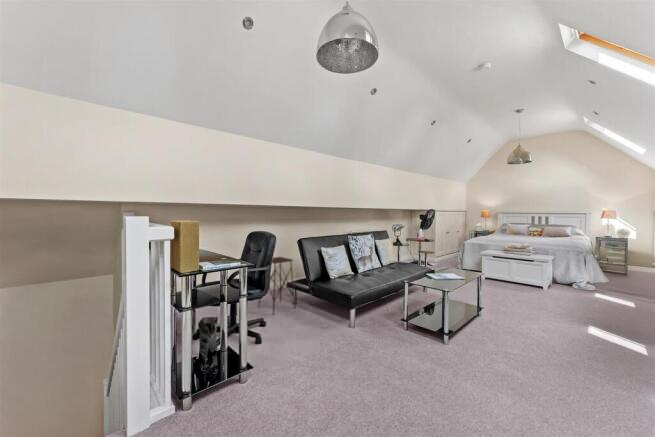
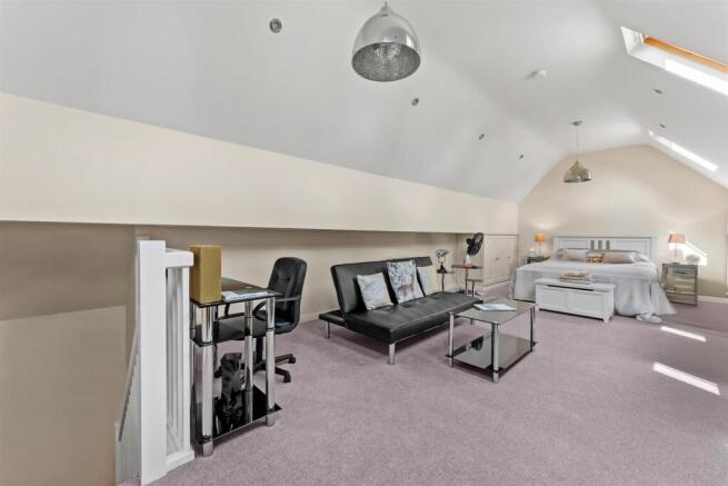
- side table [257,256,297,316]
